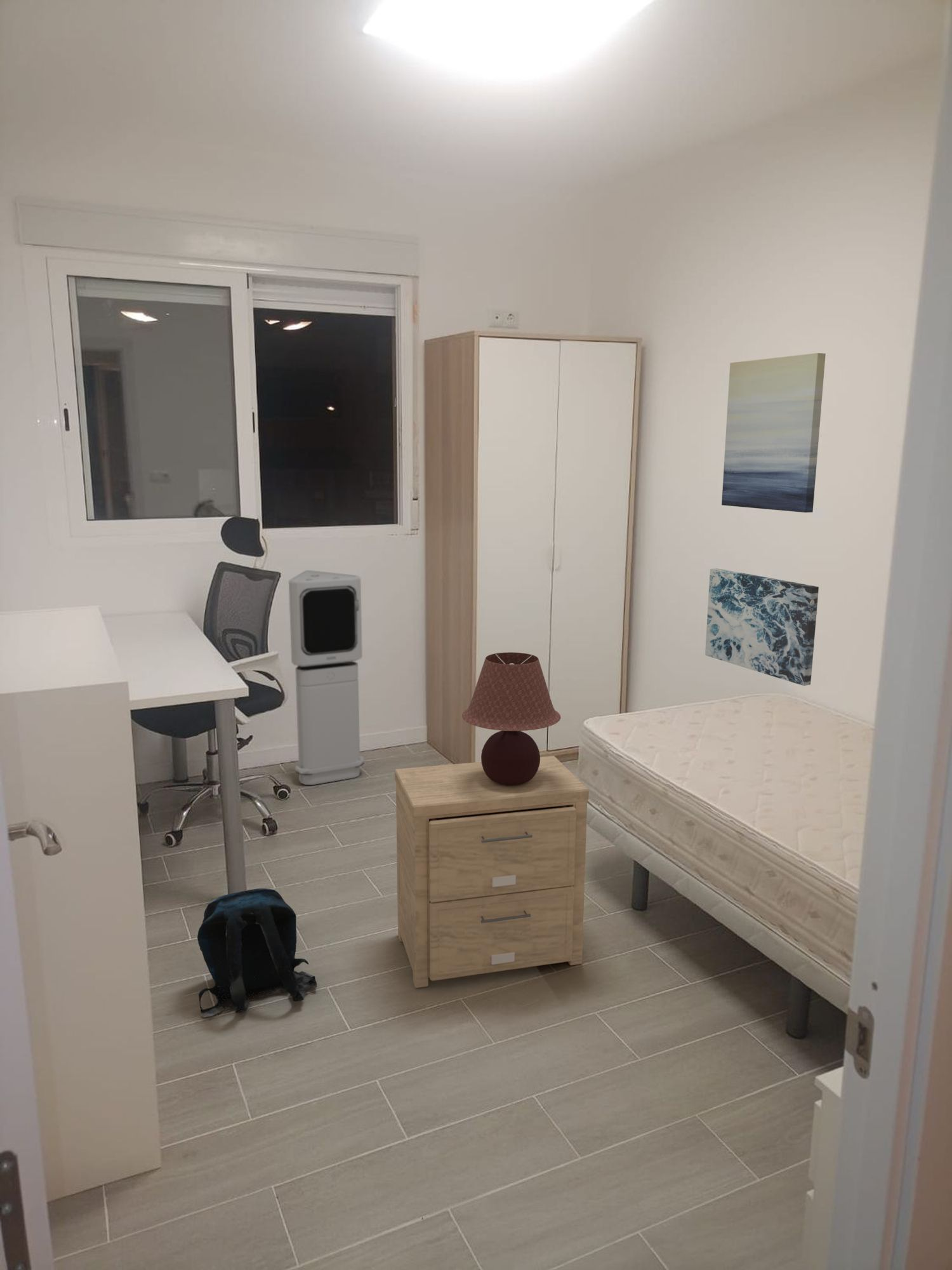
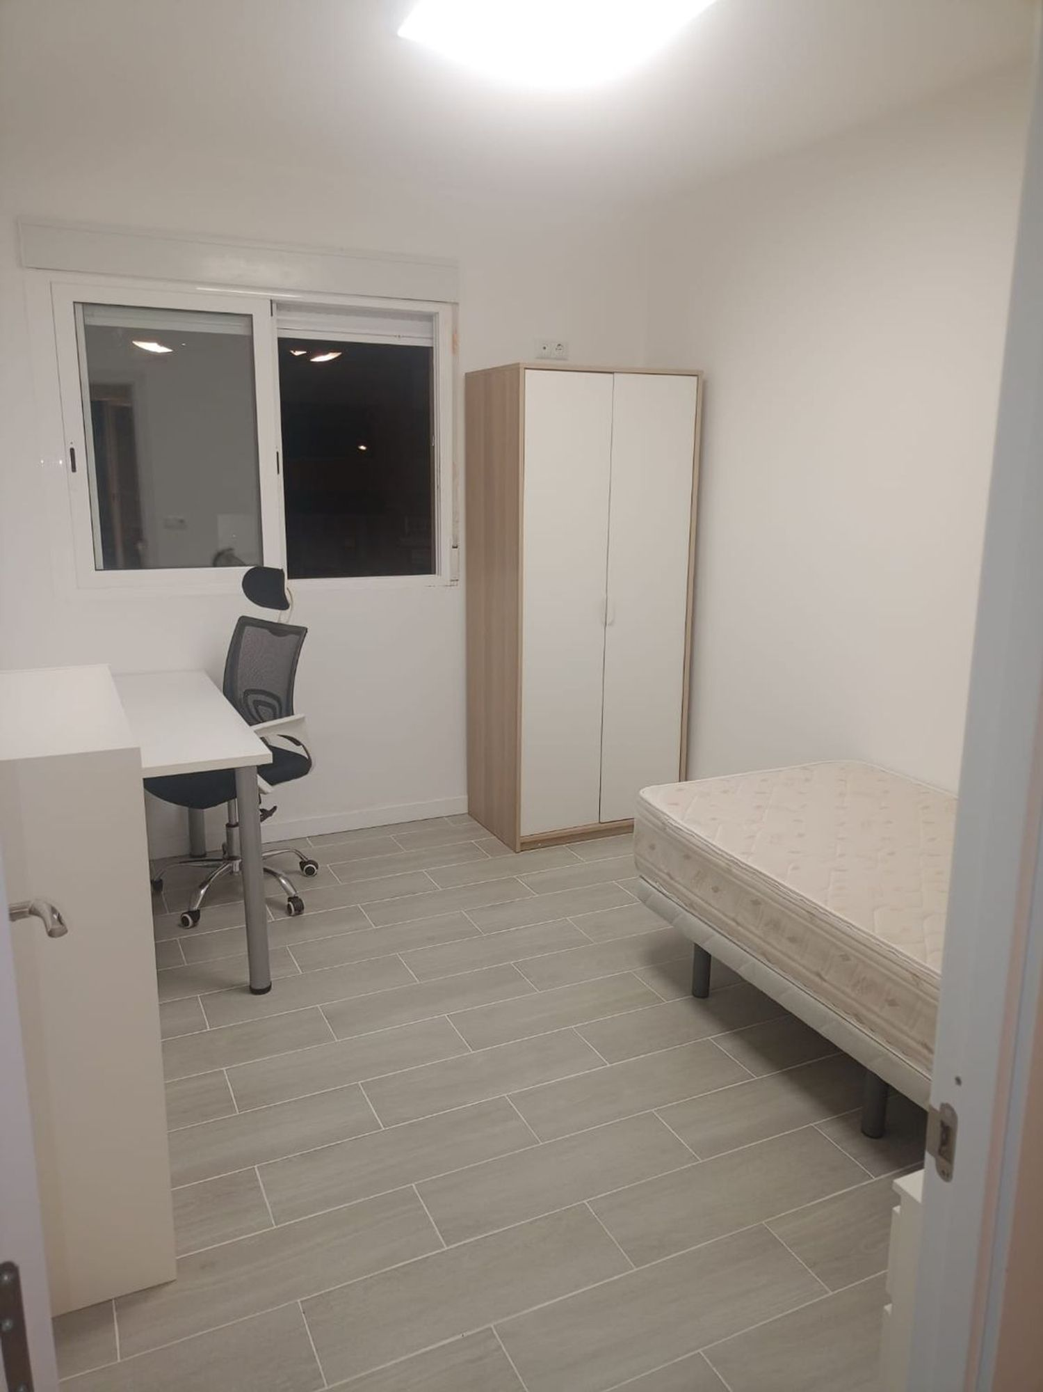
- wall art [721,352,826,513]
- side table [394,755,590,989]
- backpack [197,888,317,1018]
- wall art [704,568,819,686]
- table lamp [461,652,562,785]
- air purifier [288,570,365,785]
